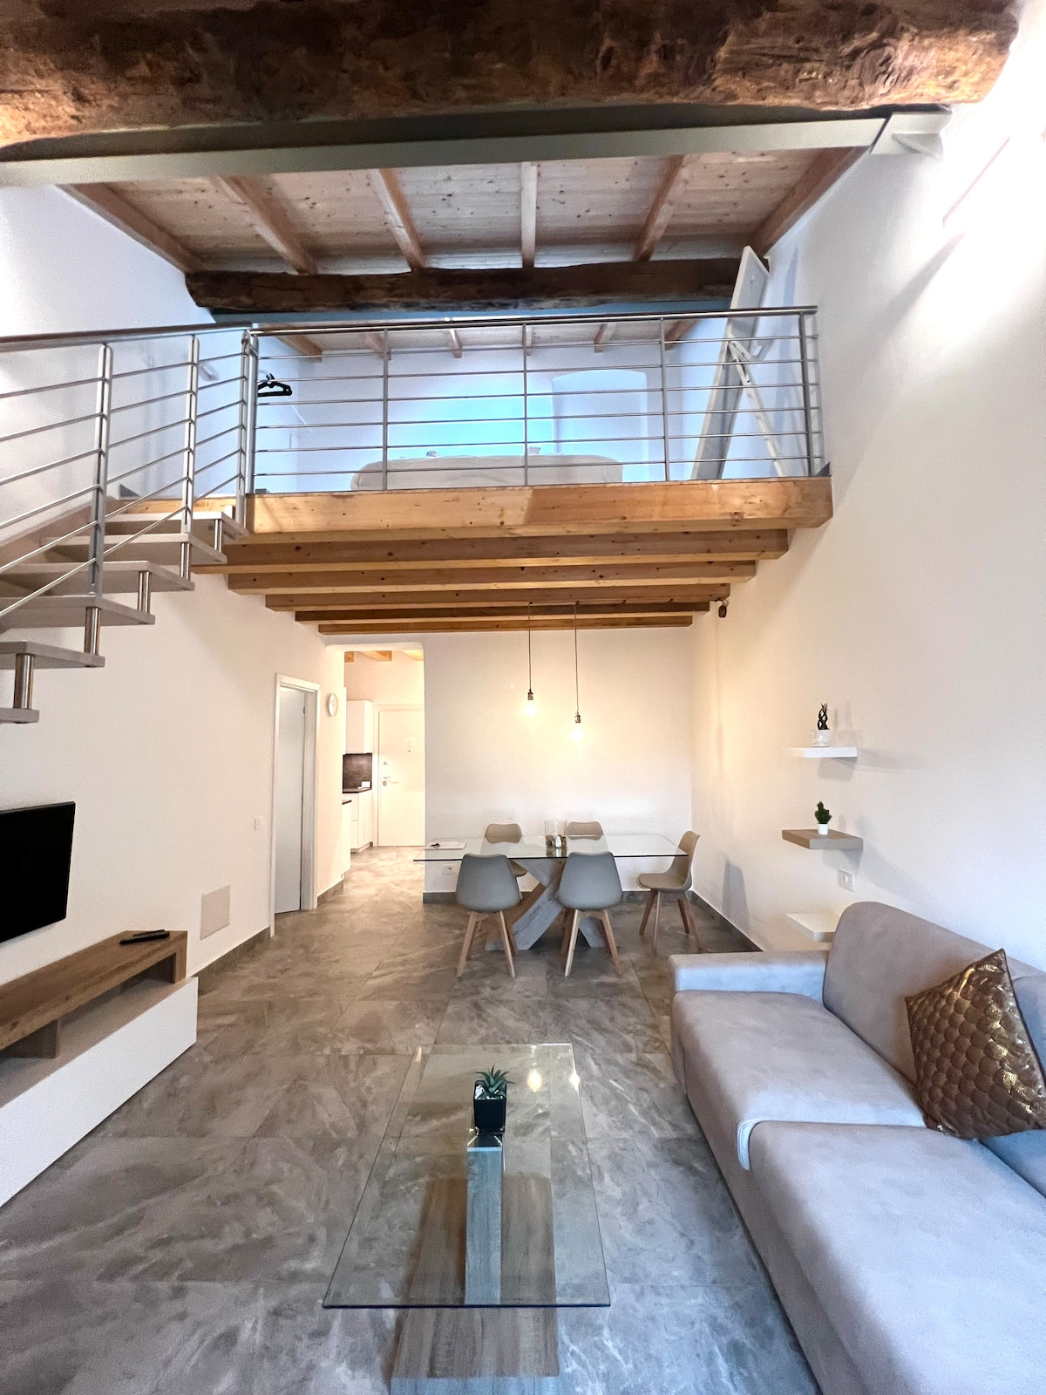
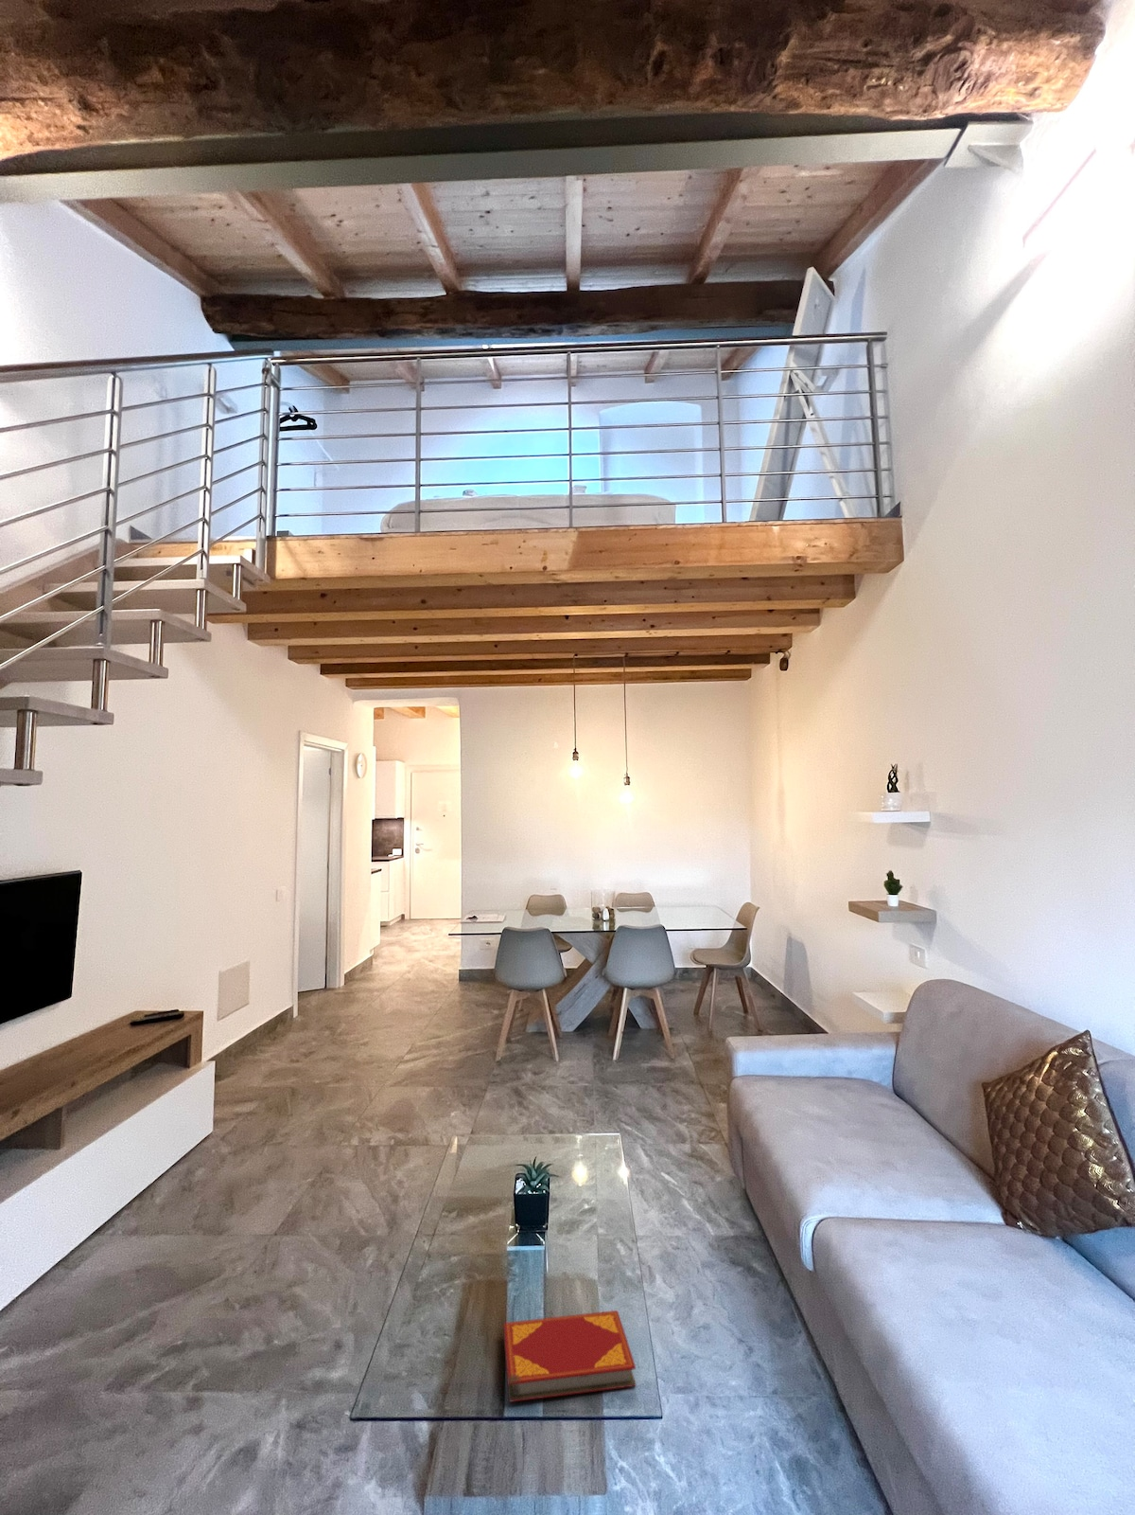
+ hardback book [503,1310,637,1403]
